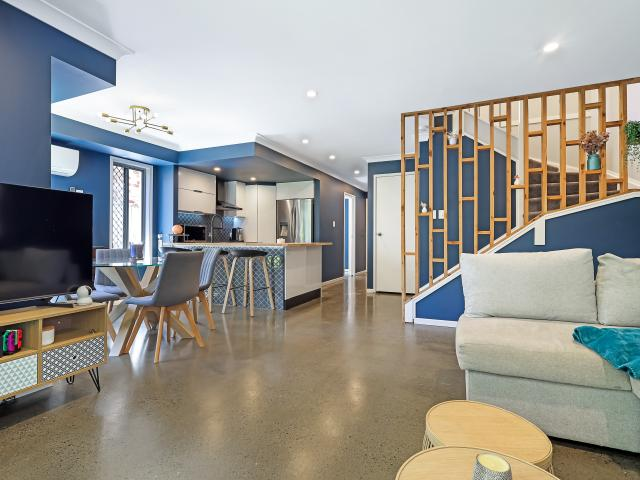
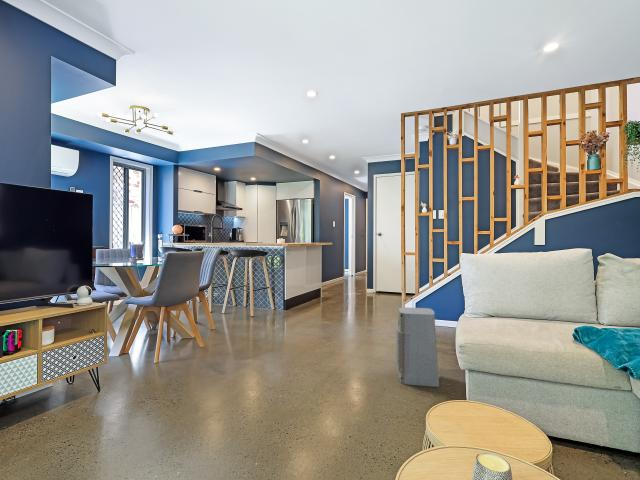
+ air purifier [396,306,441,388]
